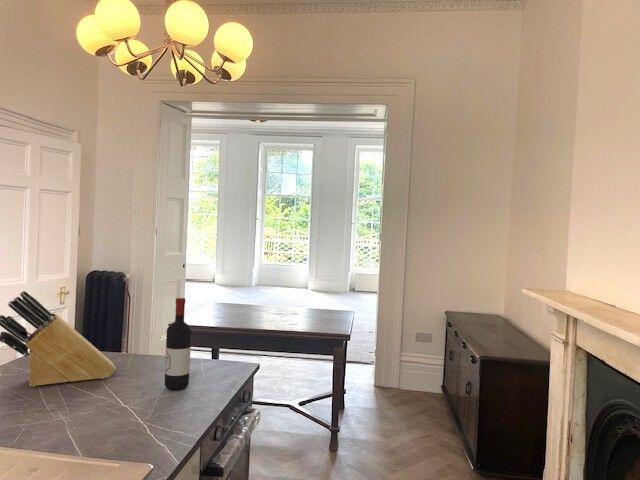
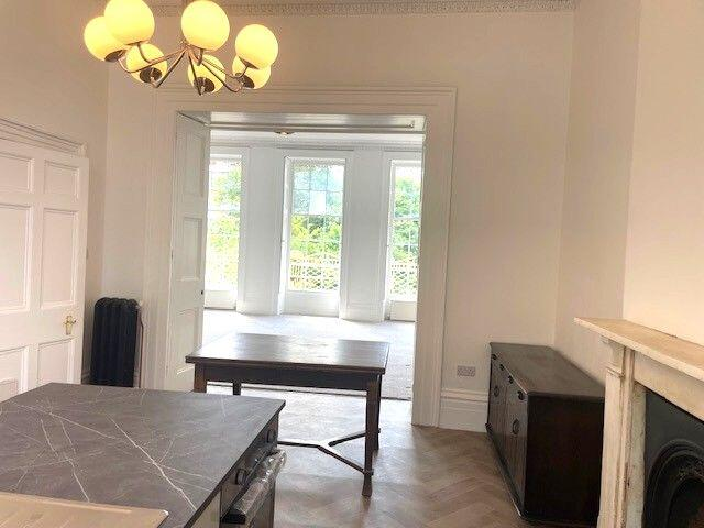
- knife block [0,290,117,388]
- wine bottle [164,297,192,391]
